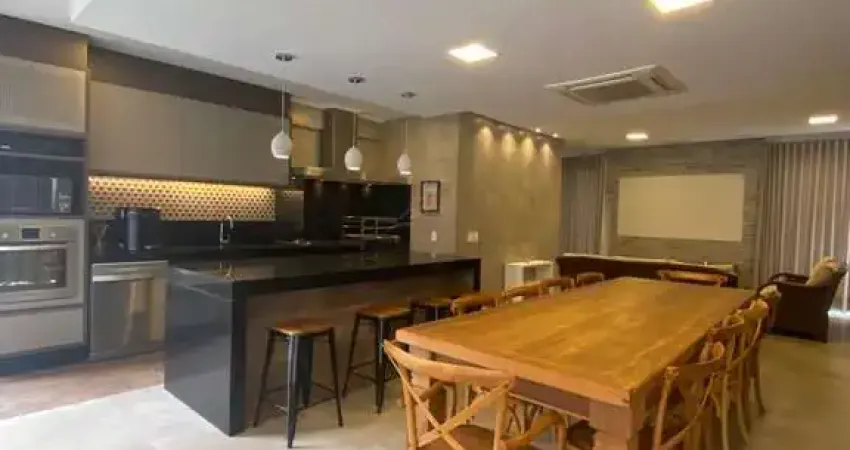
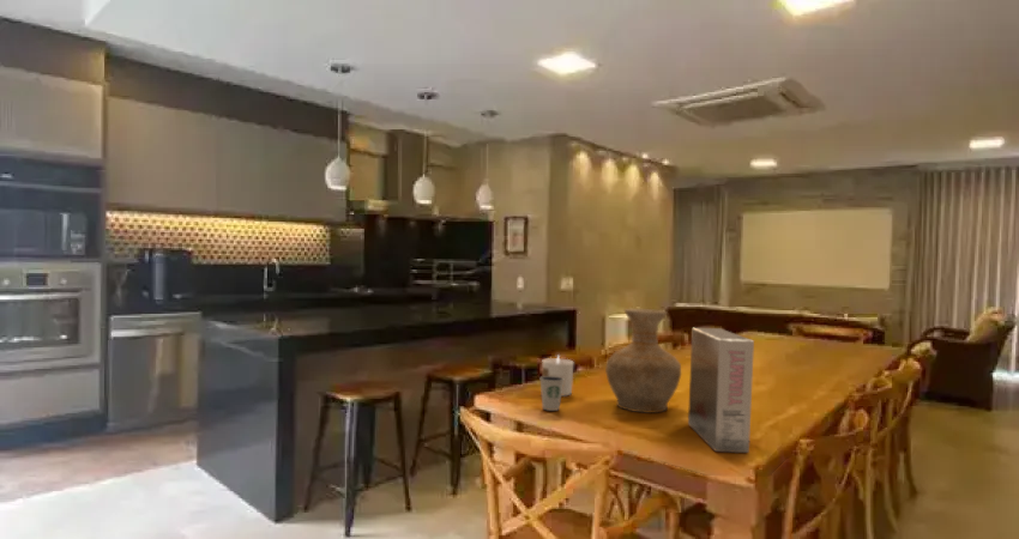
+ candle [541,353,574,398]
+ vase [604,308,682,414]
+ cereal box [687,327,755,454]
+ dixie cup [538,375,565,412]
